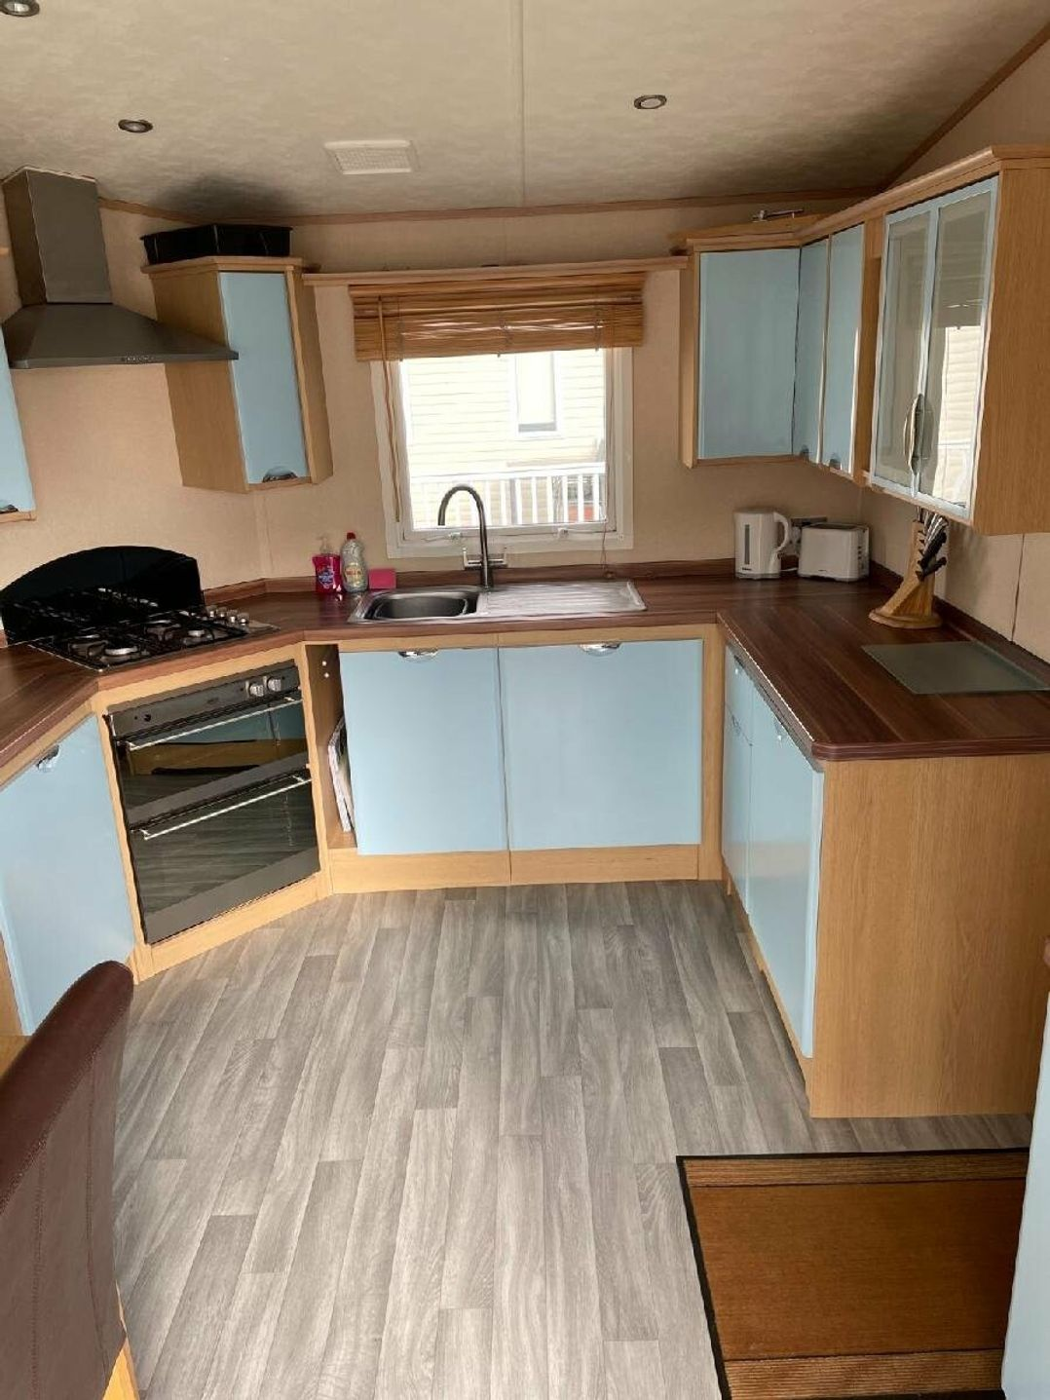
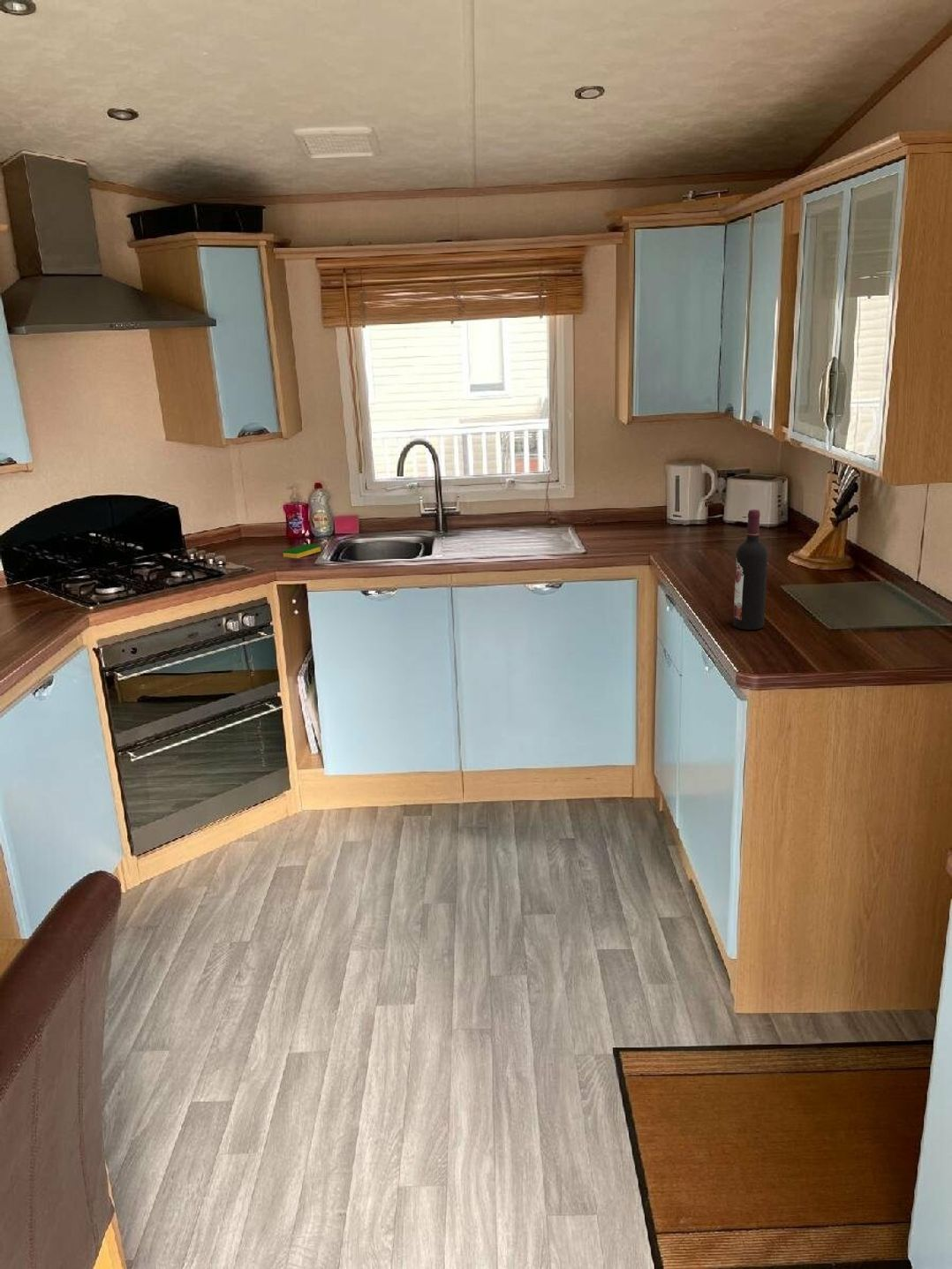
+ wine bottle [732,509,768,631]
+ dish sponge [282,543,321,559]
